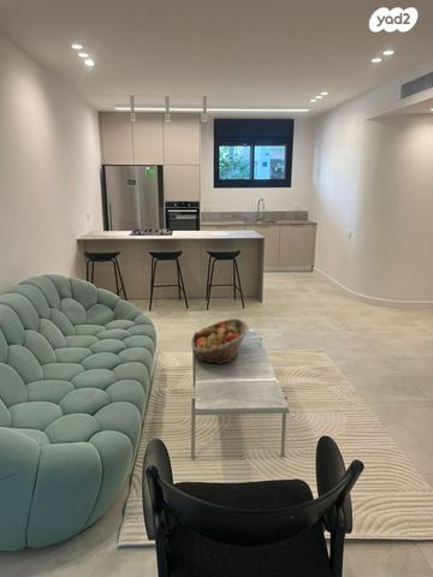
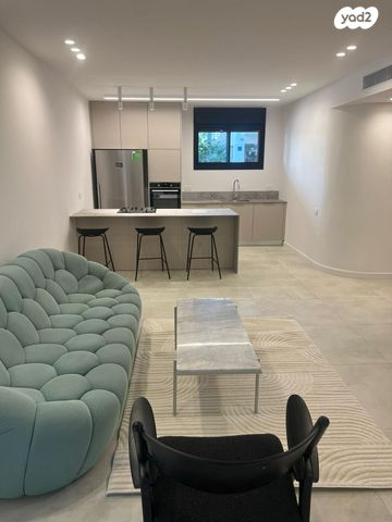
- fruit basket [190,317,250,365]
